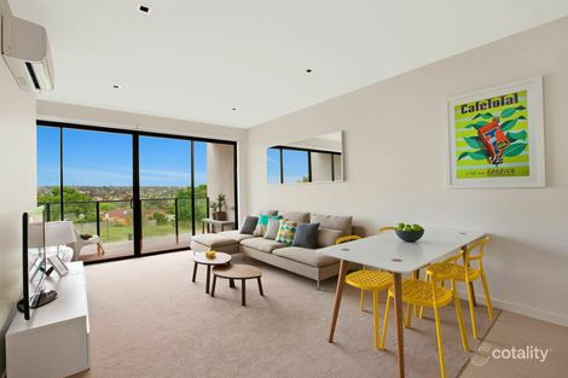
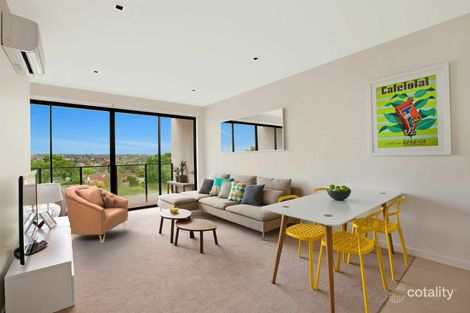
+ armchair [64,184,129,243]
